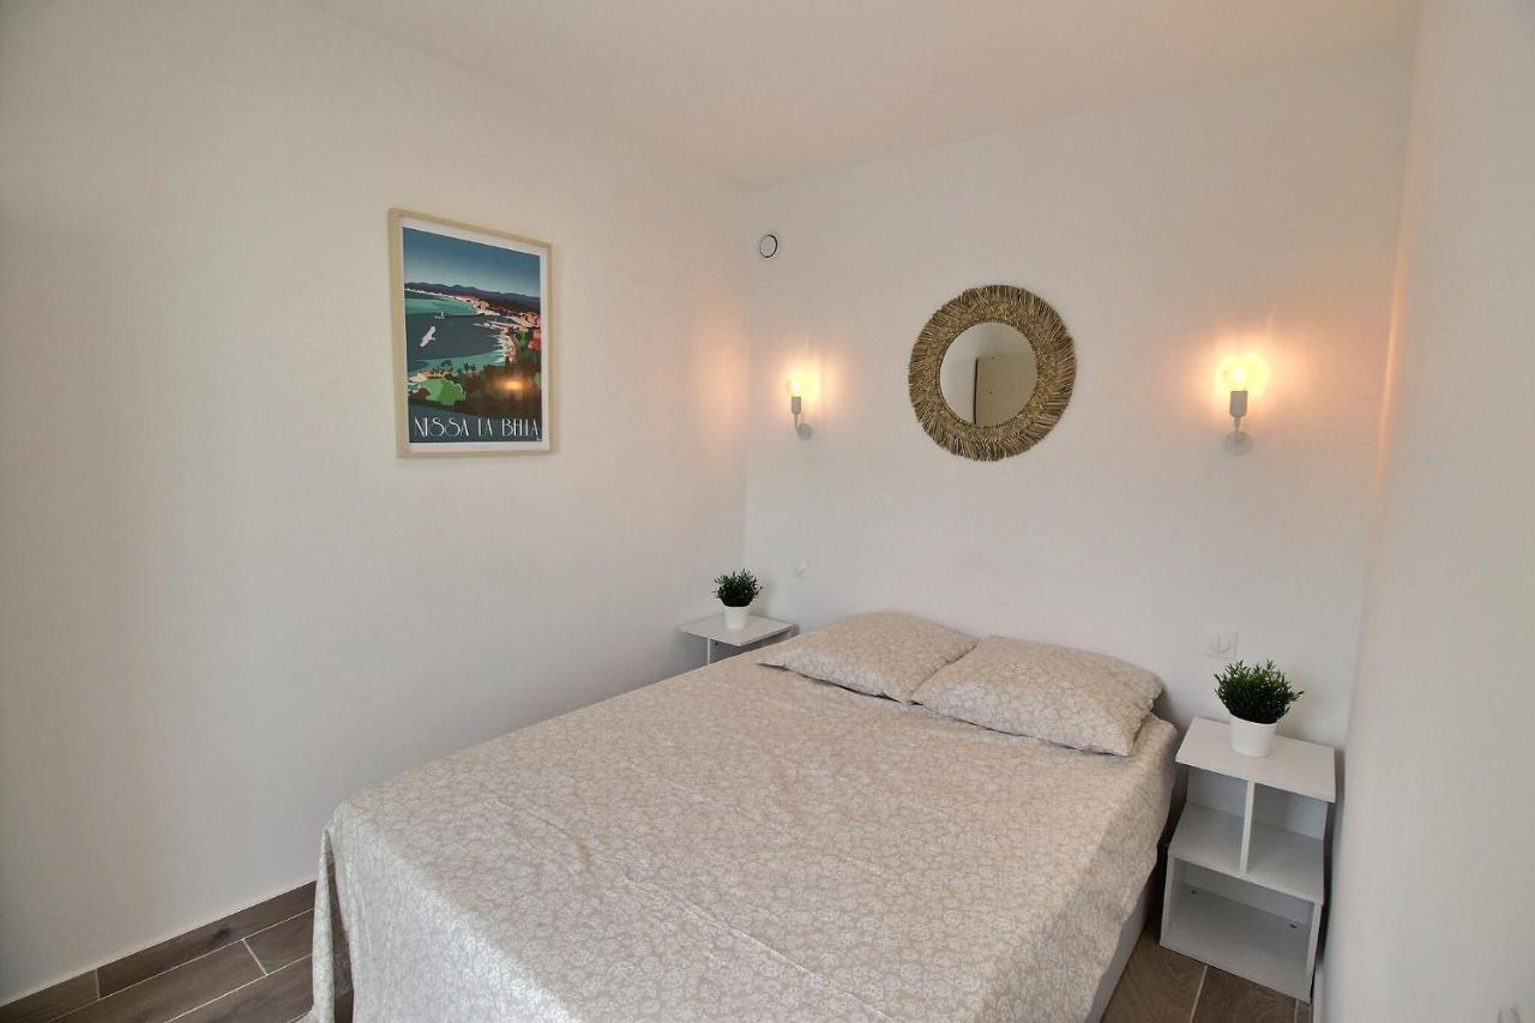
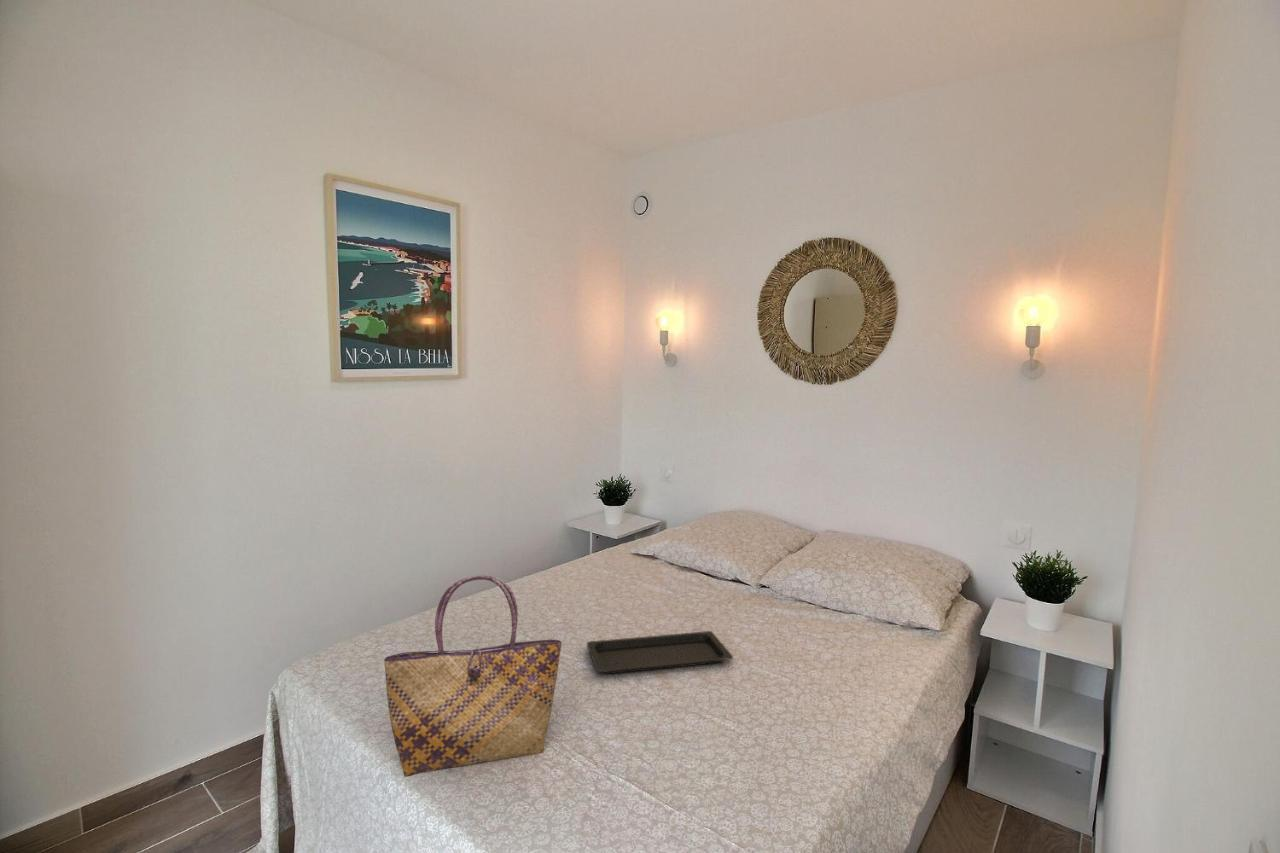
+ serving tray [586,630,734,675]
+ tote bag [383,575,563,778]
